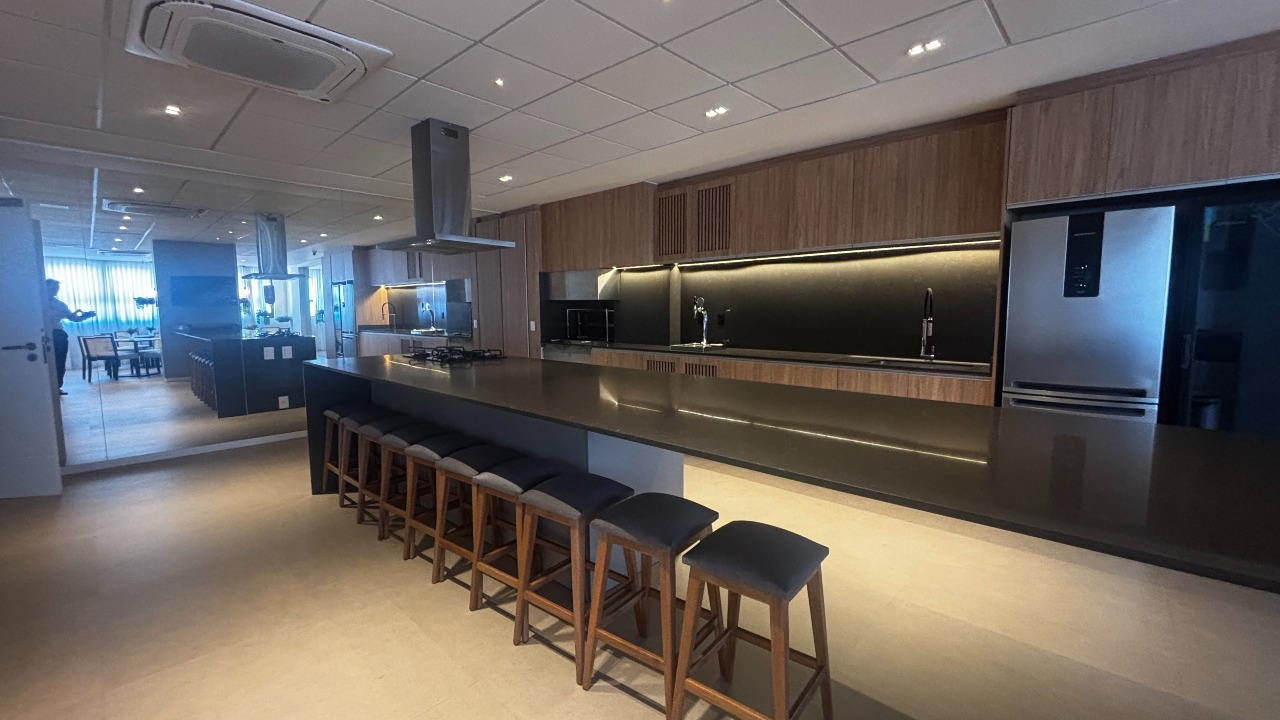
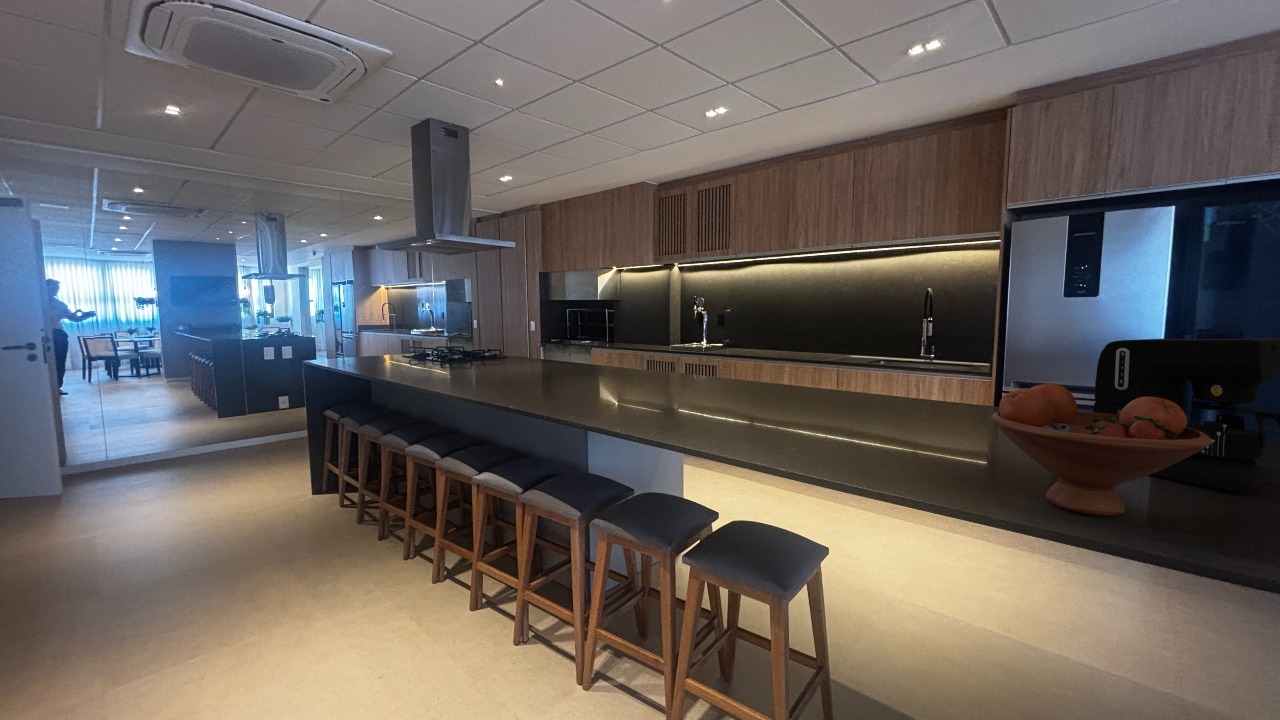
+ fruit bowl [990,382,1211,517]
+ coffee maker [1092,337,1280,493]
